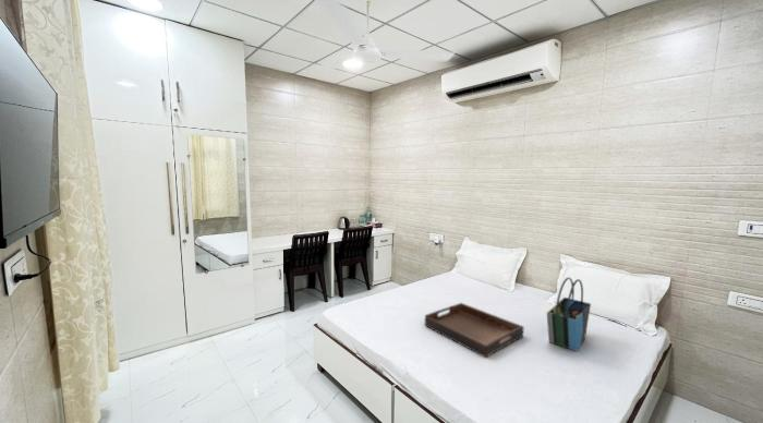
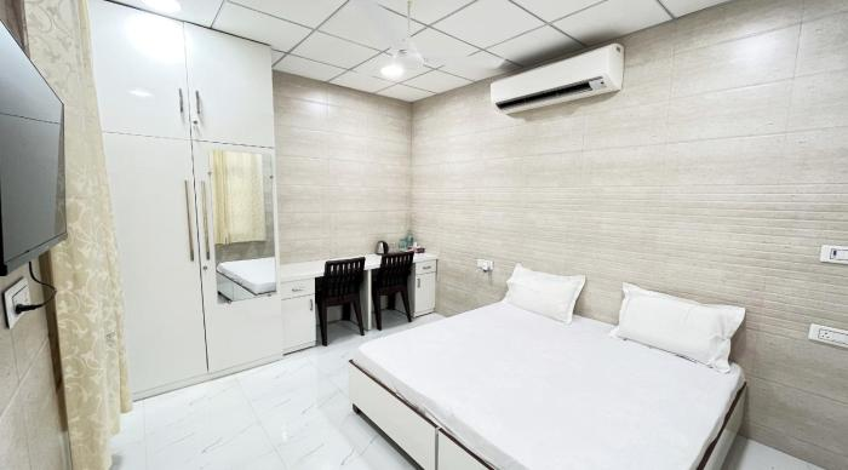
- serving tray [424,302,525,359]
- tote bag [546,276,592,352]
